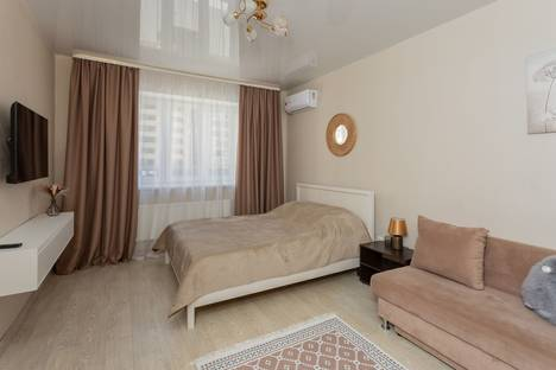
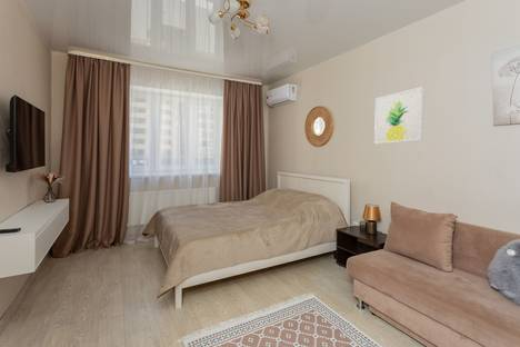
+ wall art [373,86,426,145]
